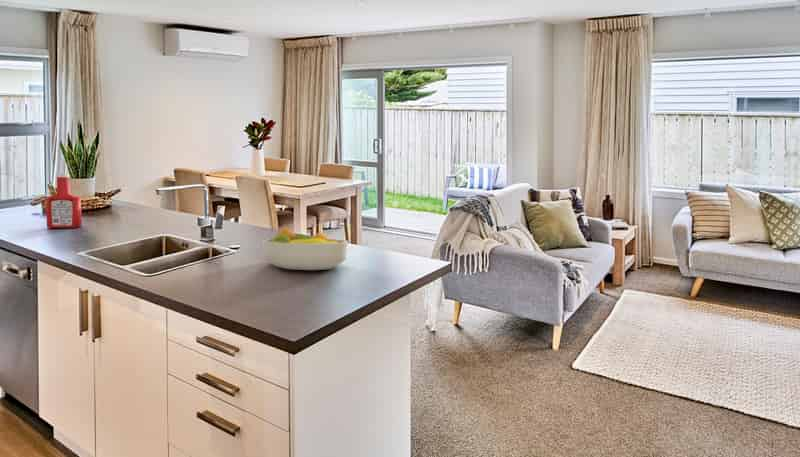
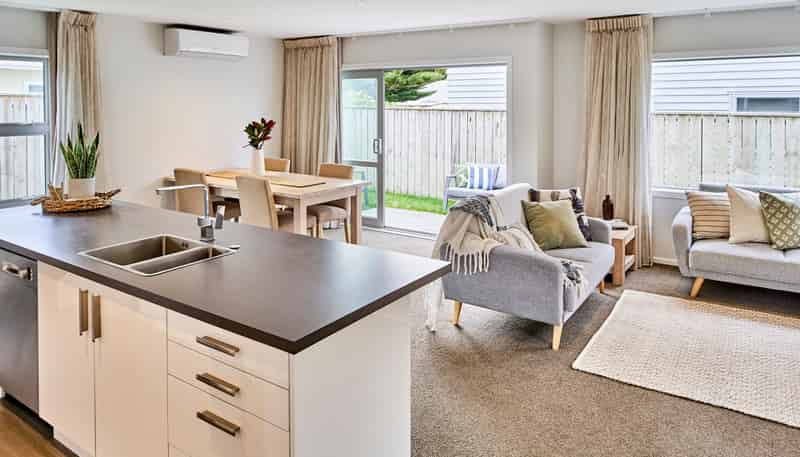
- fruit bowl [261,227,349,271]
- soap bottle [45,173,83,229]
